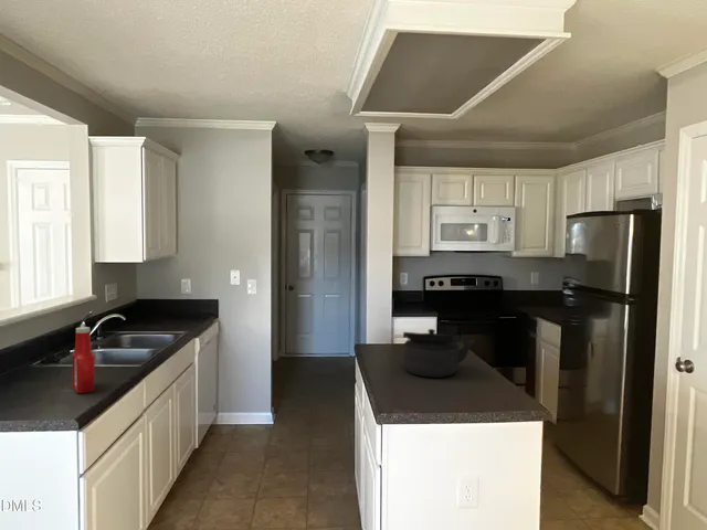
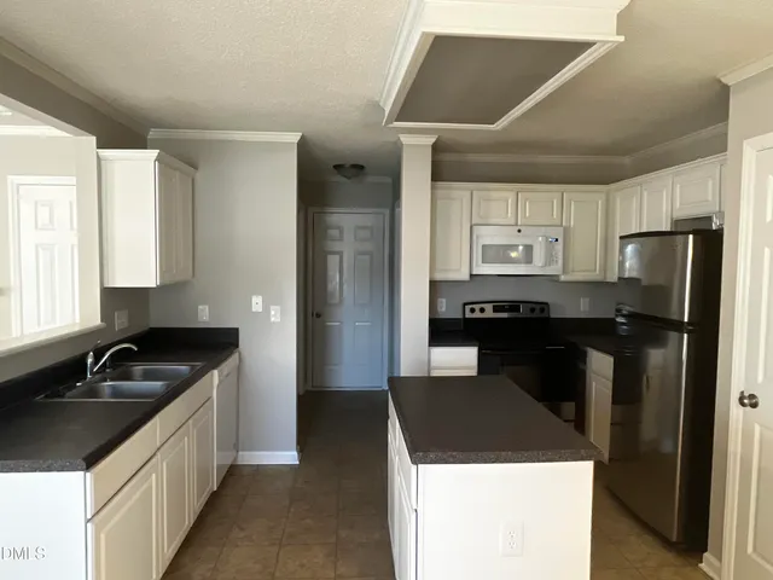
- soap bottle [71,326,96,394]
- kettle [402,328,476,379]
